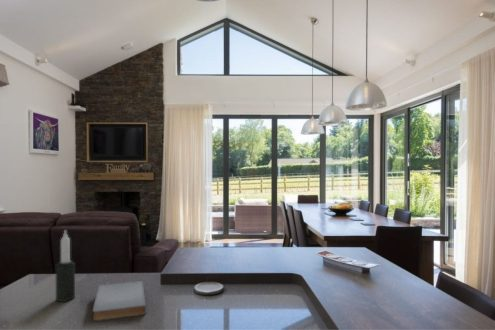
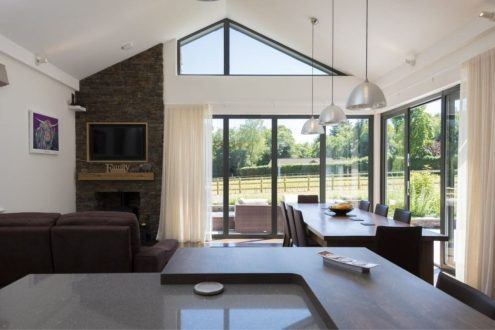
- candle [55,229,76,303]
- book [92,280,147,322]
